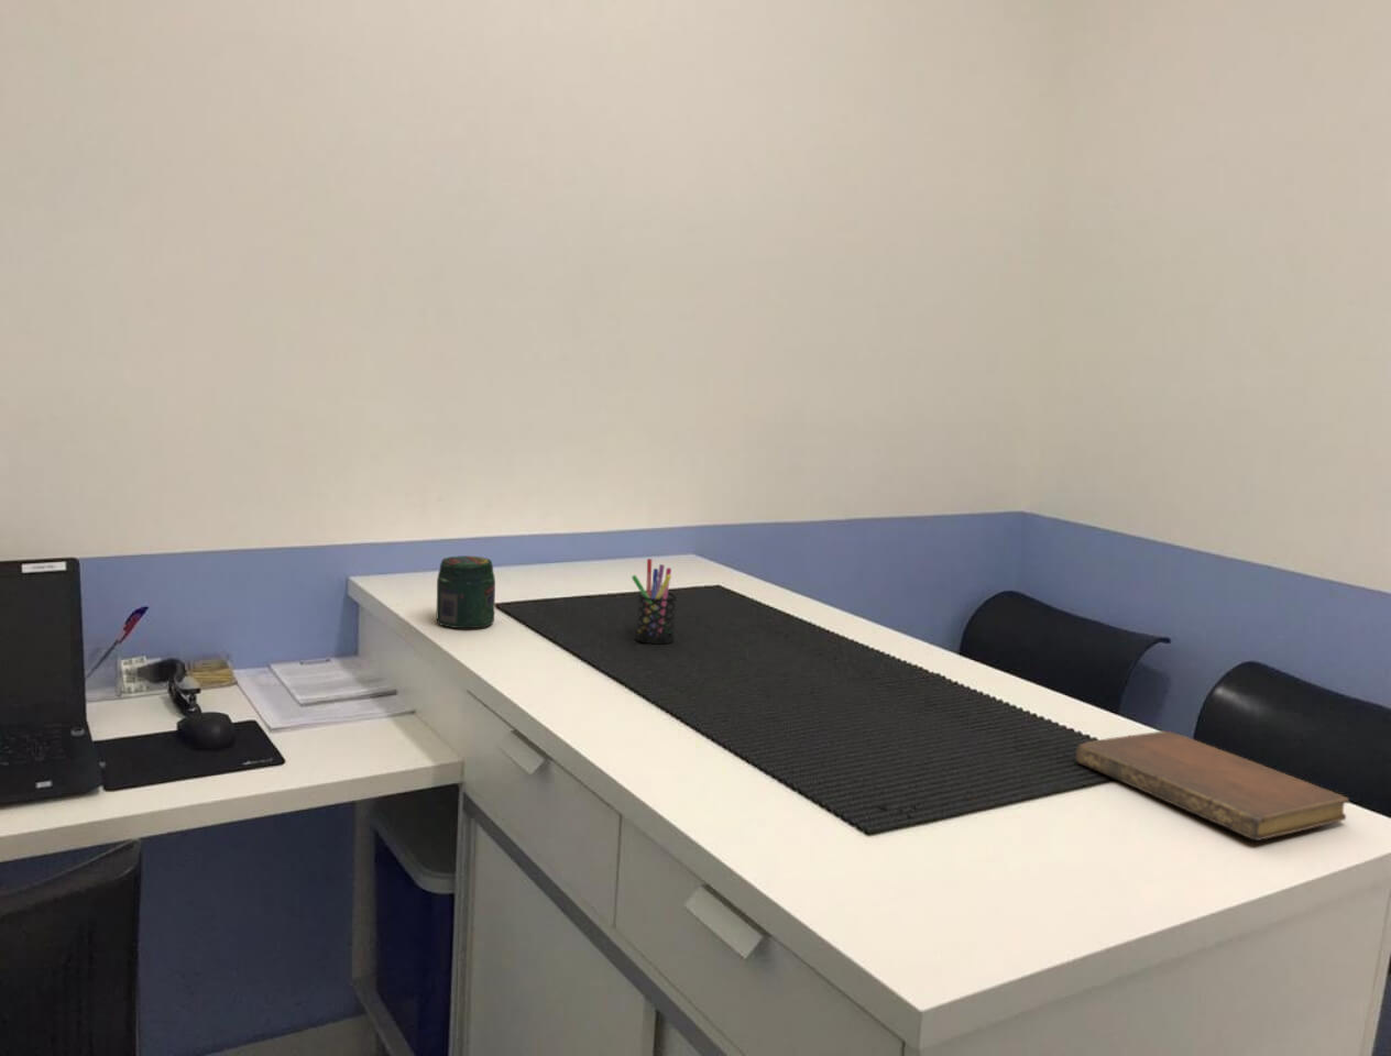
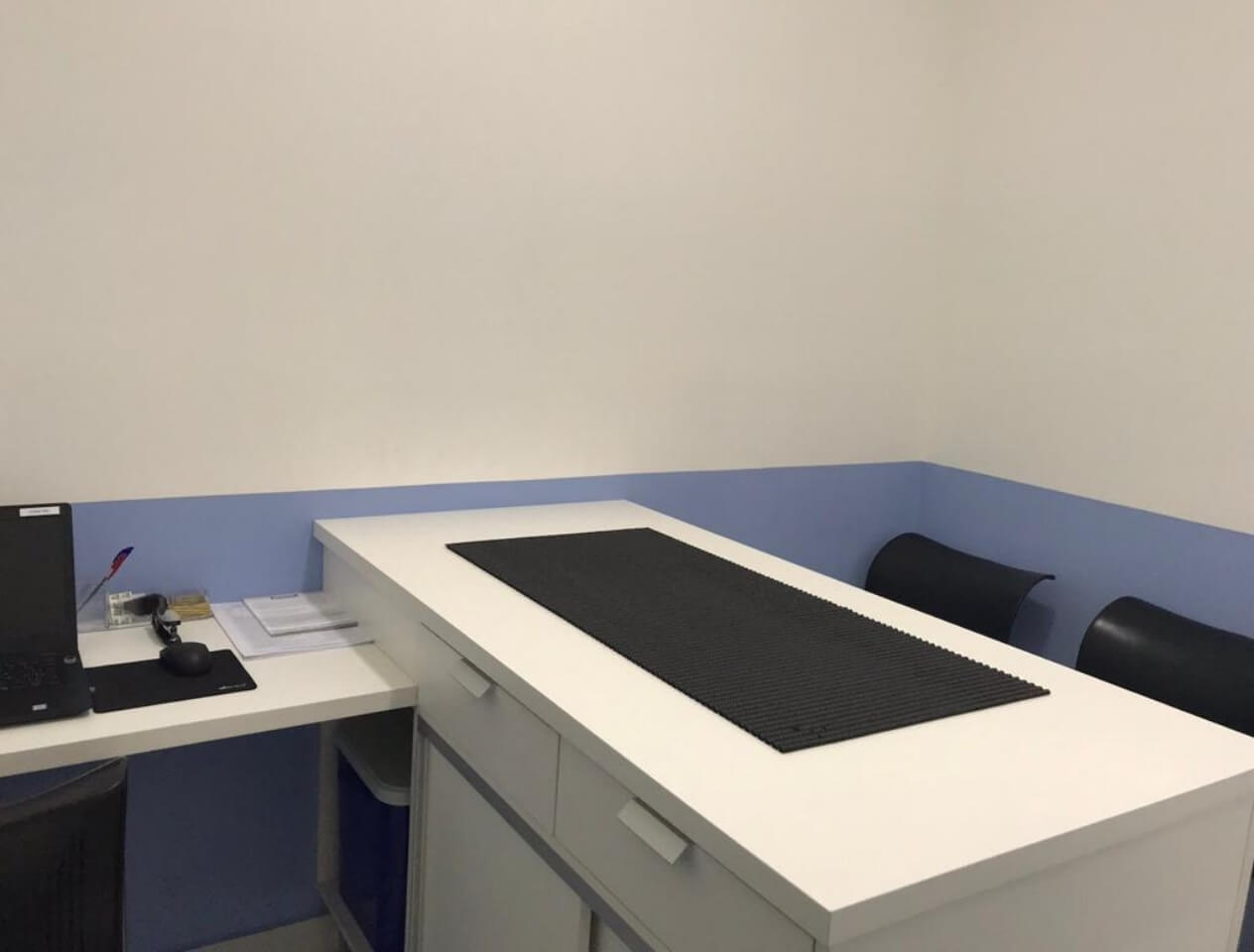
- notebook [1075,730,1350,842]
- jar [436,555,496,629]
- pen holder [630,558,678,646]
